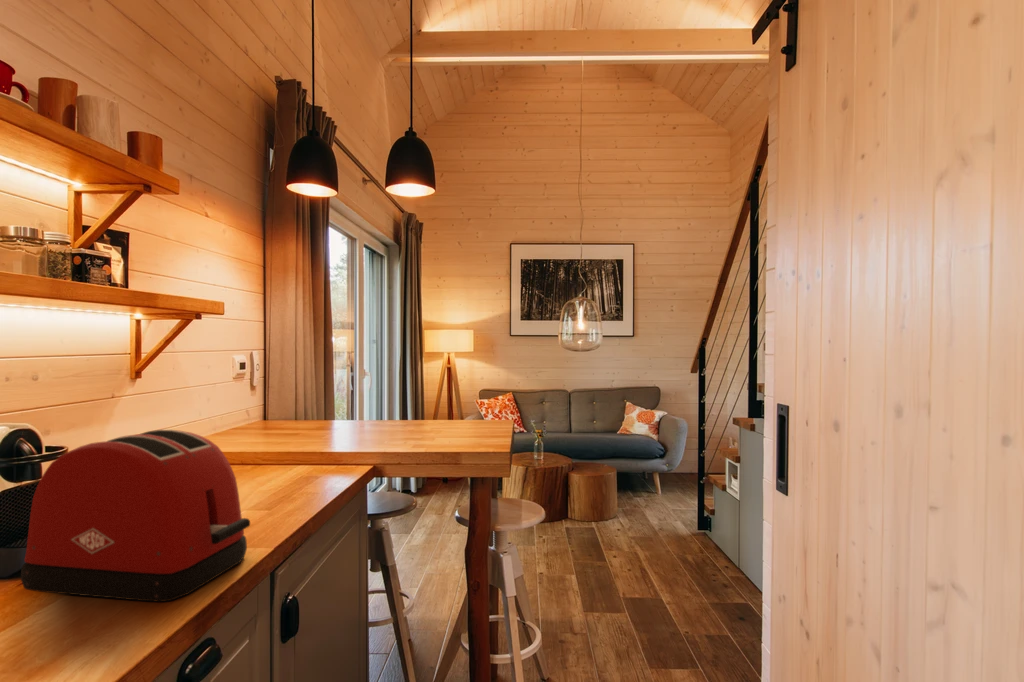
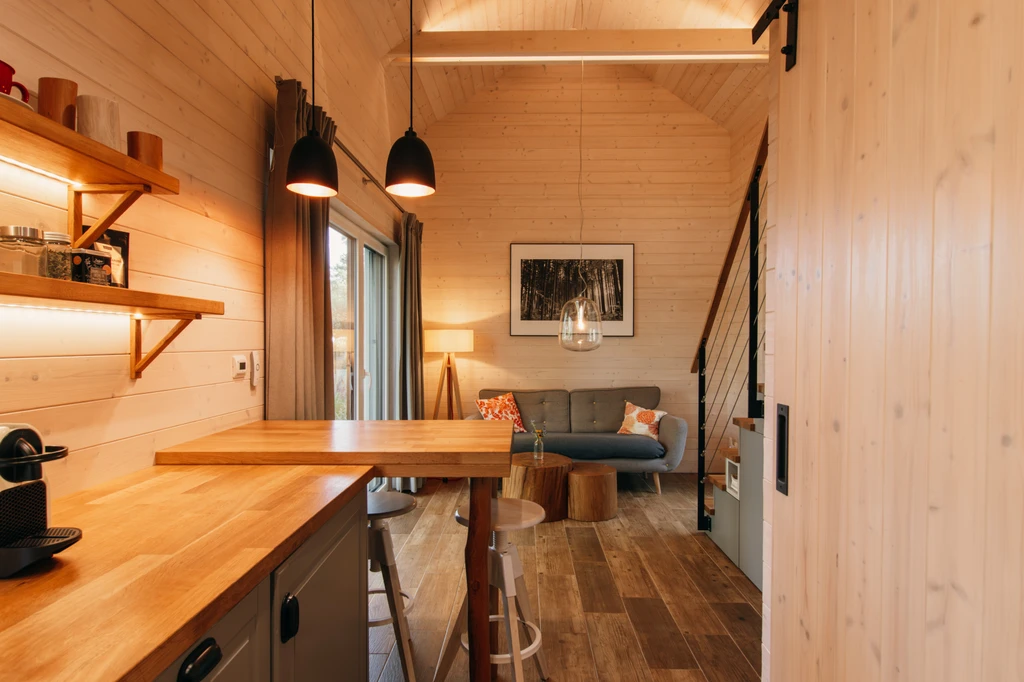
- toaster [20,428,251,603]
